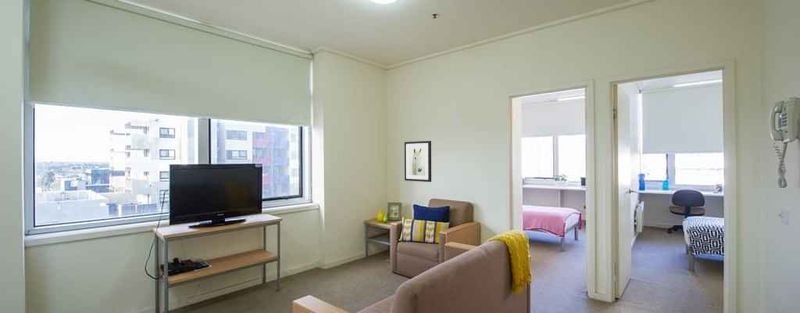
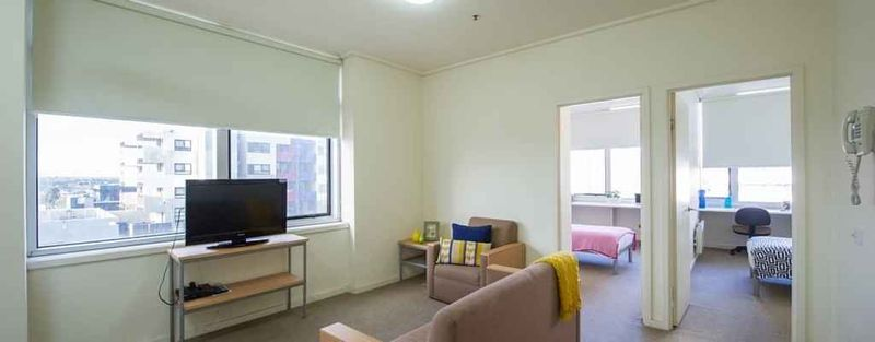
- wall art [403,140,432,183]
